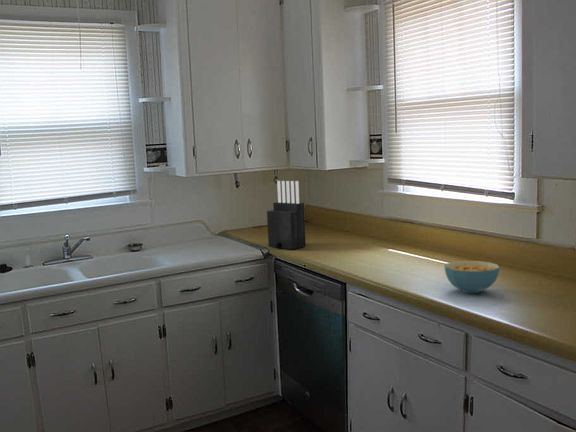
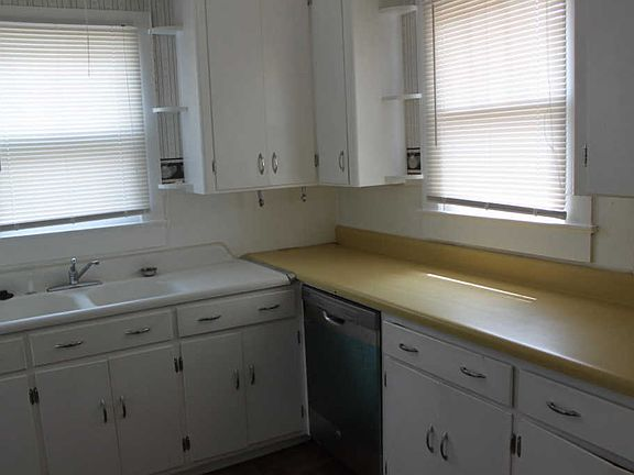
- knife block [266,180,307,251]
- cereal bowl [443,260,501,294]
